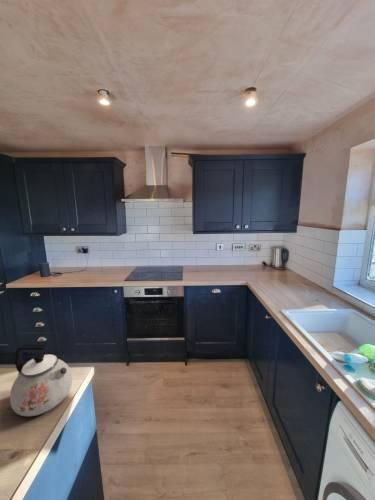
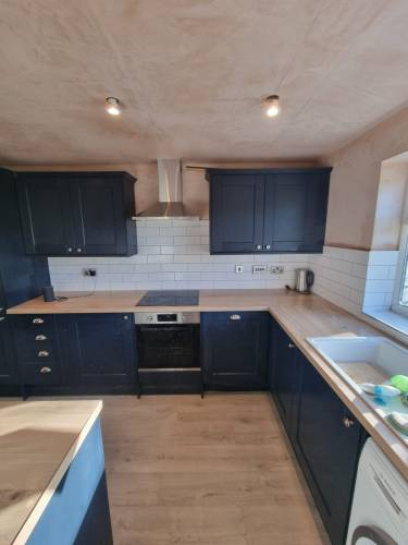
- kettle [9,344,73,417]
